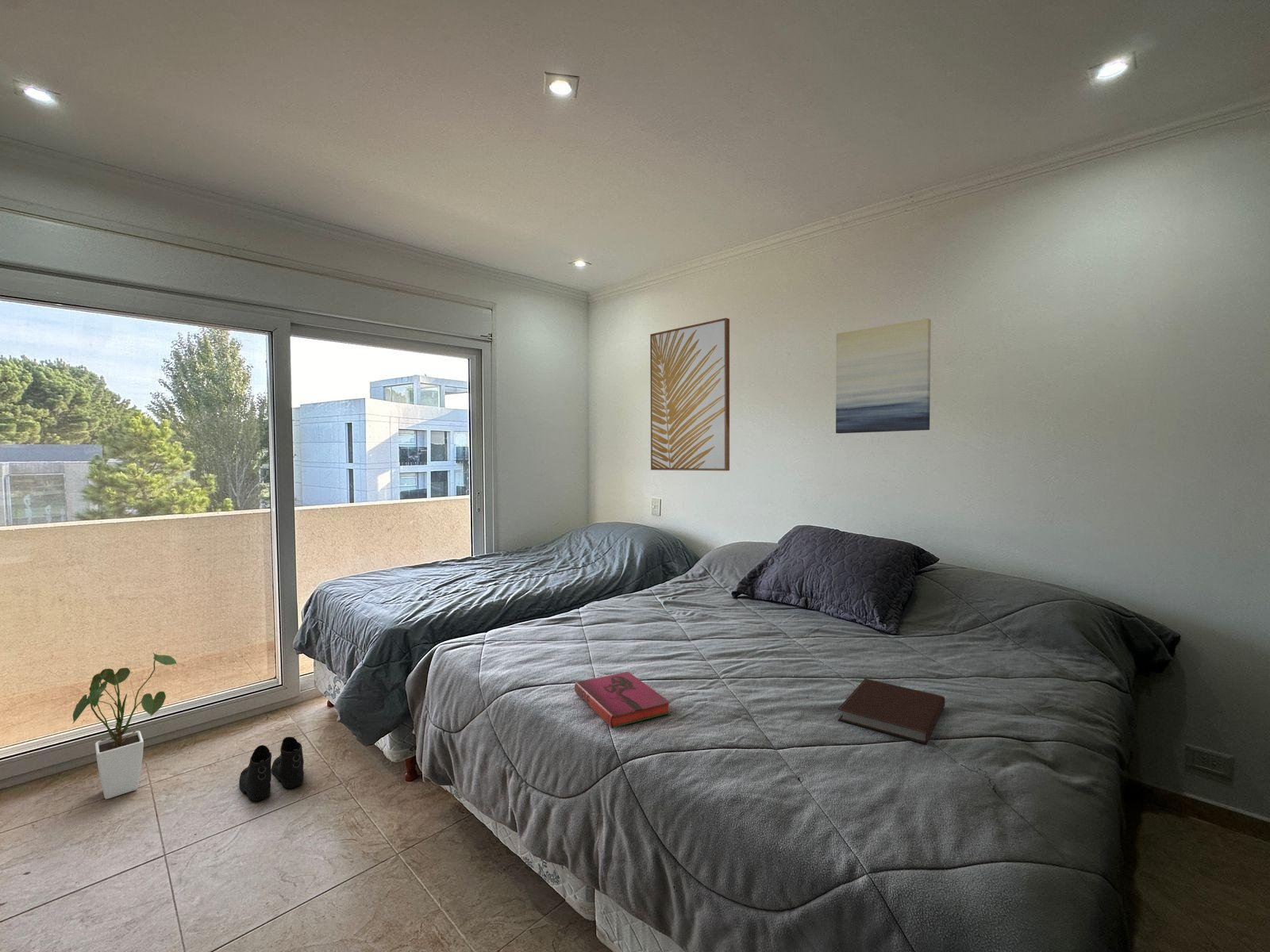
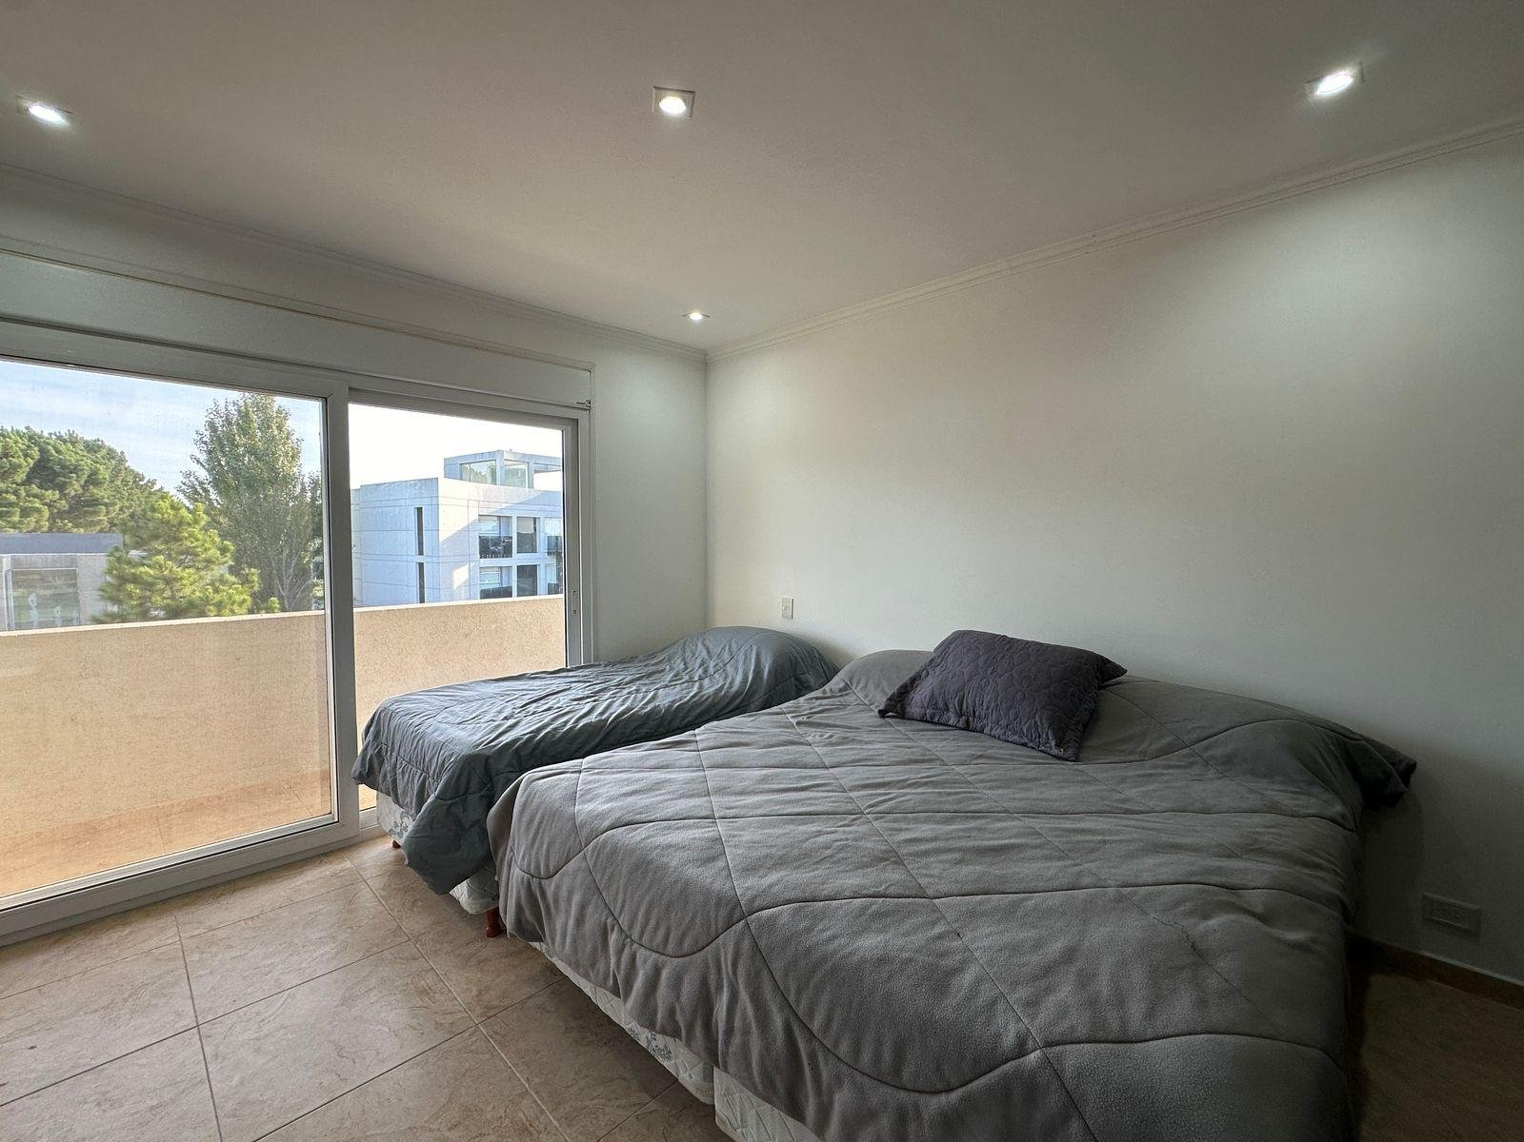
- wall art [649,317,730,471]
- wall art [835,317,931,434]
- hardback book [574,671,671,729]
- house plant [71,652,178,800]
- boots [238,736,305,801]
- notebook [837,678,945,745]
